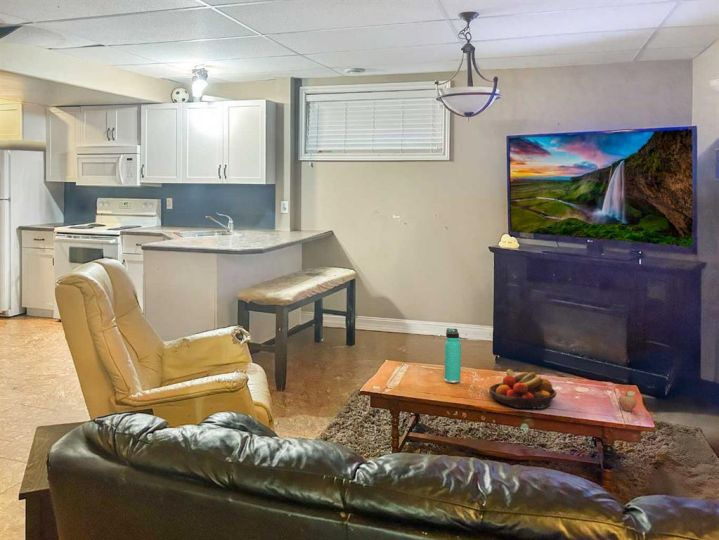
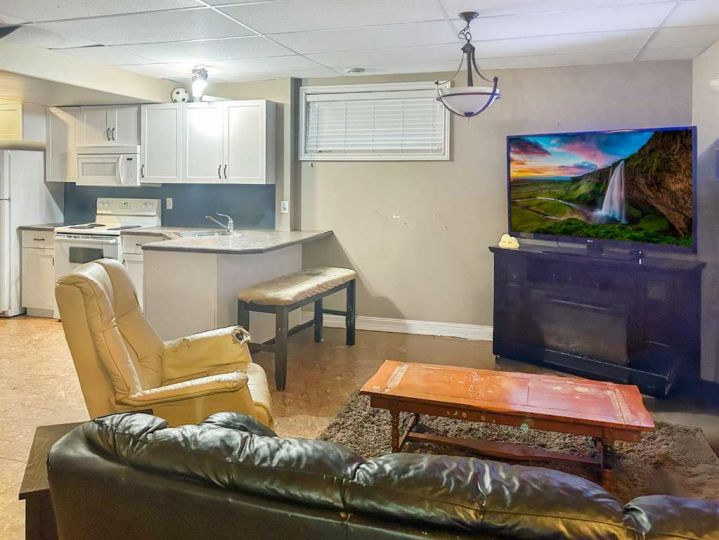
- fruit [618,390,637,412]
- fruit bowl [488,368,558,410]
- thermos bottle [444,327,462,384]
